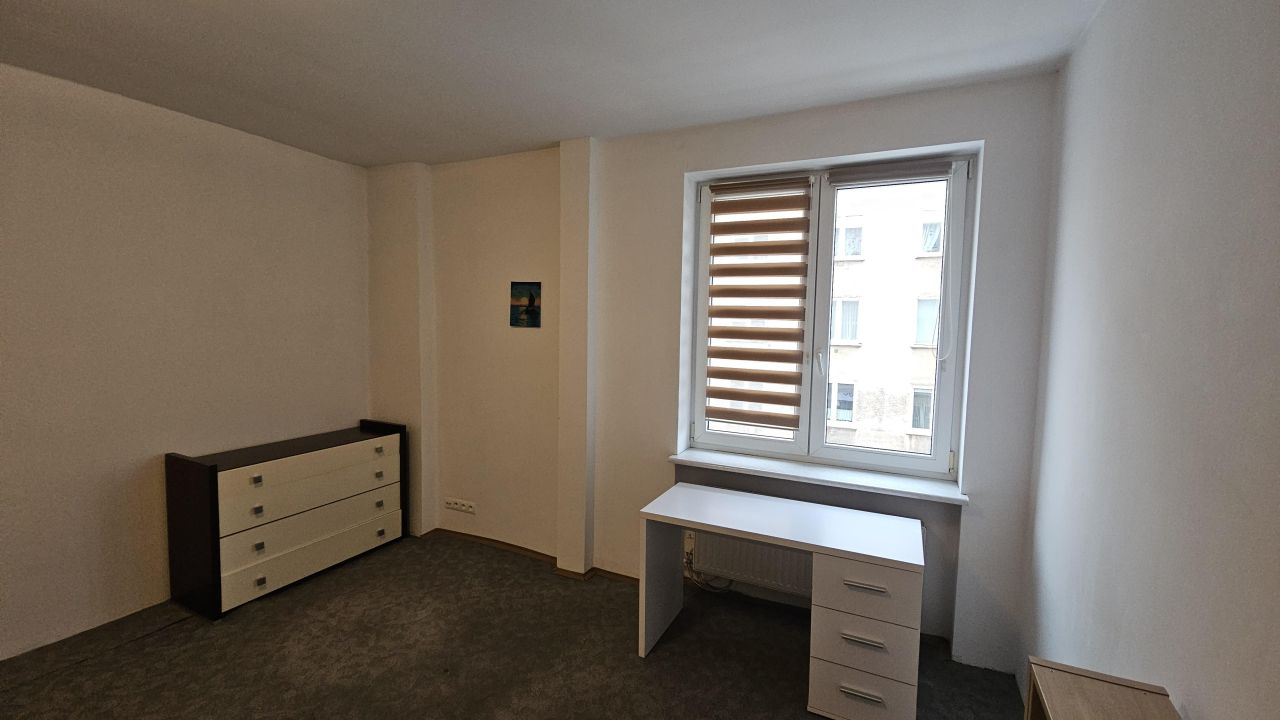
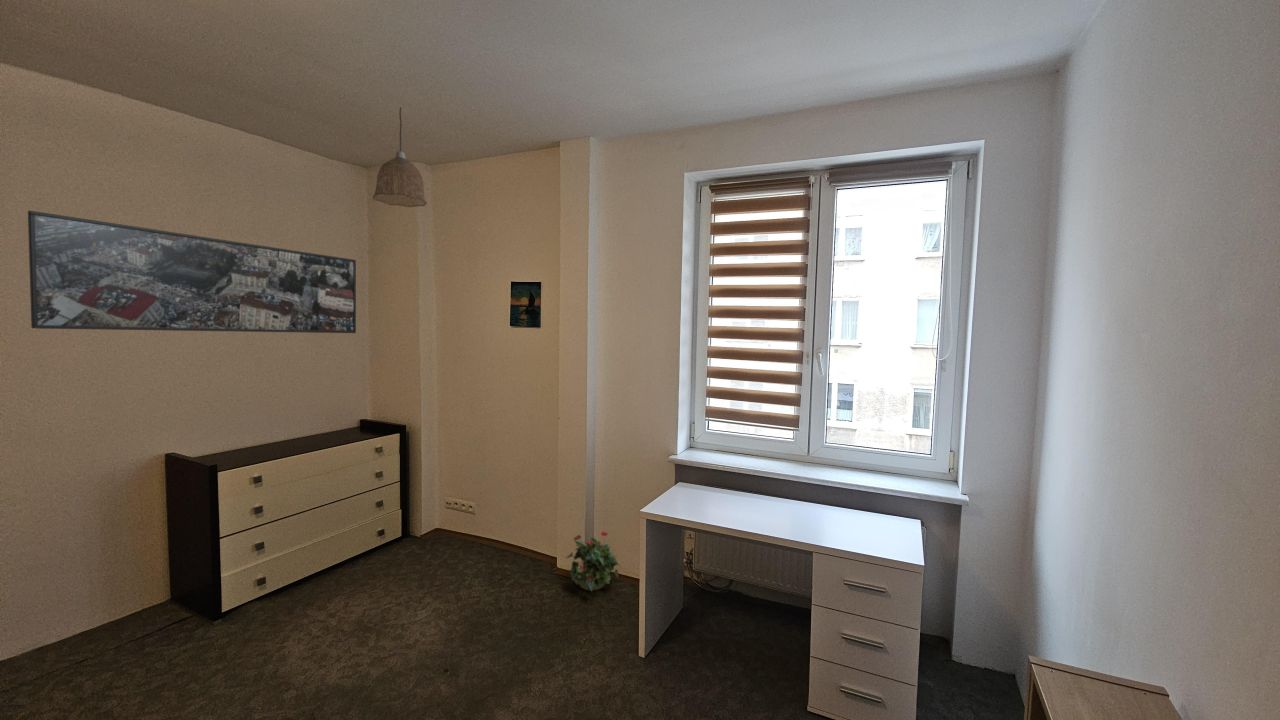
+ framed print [27,210,357,334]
+ pendant lamp [372,106,428,208]
+ potted plant [563,530,621,593]
